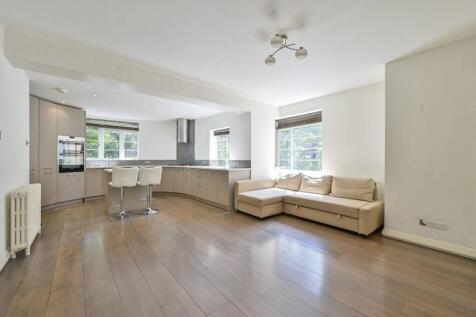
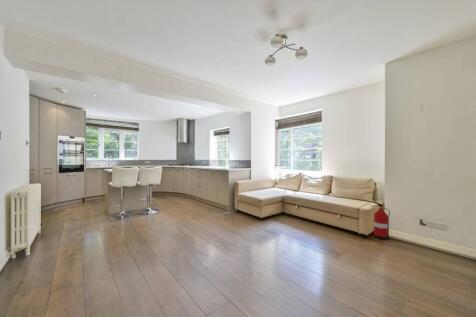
+ fire extinguisher [370,200,391,241]
